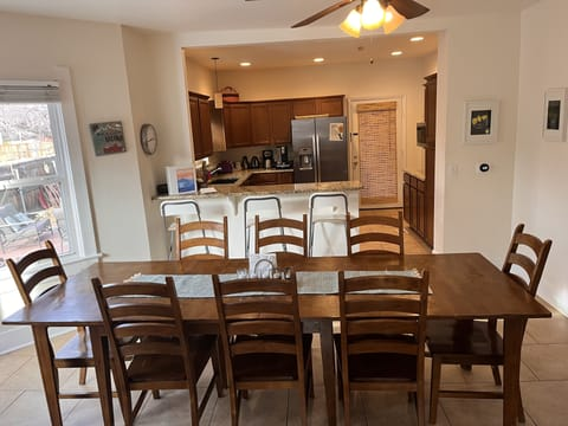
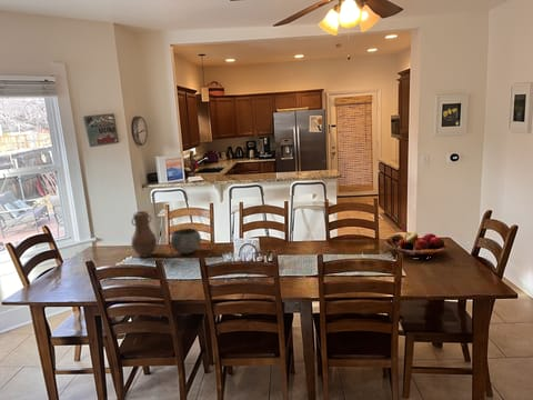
+ fruit basket [383,229,449,260]
+ bowl [170,227,202,254]
+ vase [130,210,158,259]
